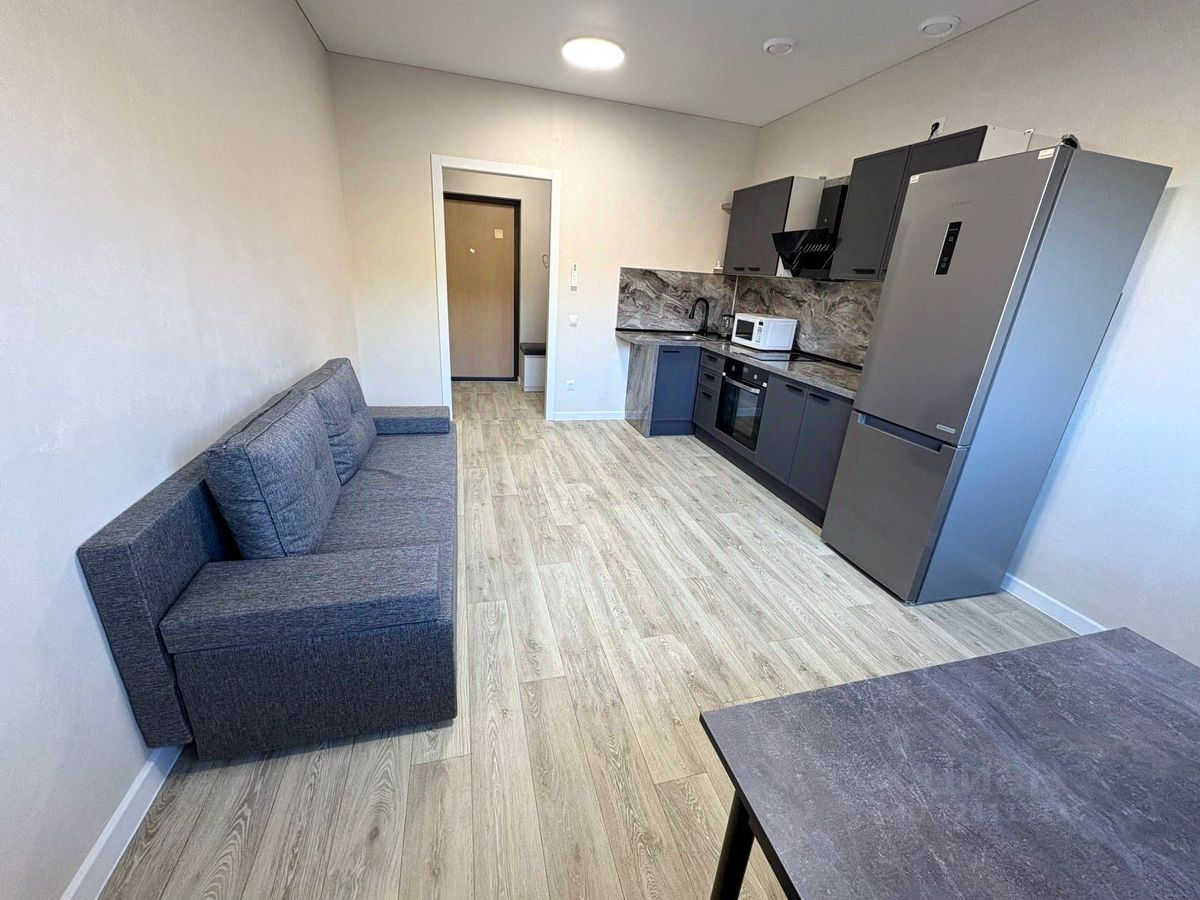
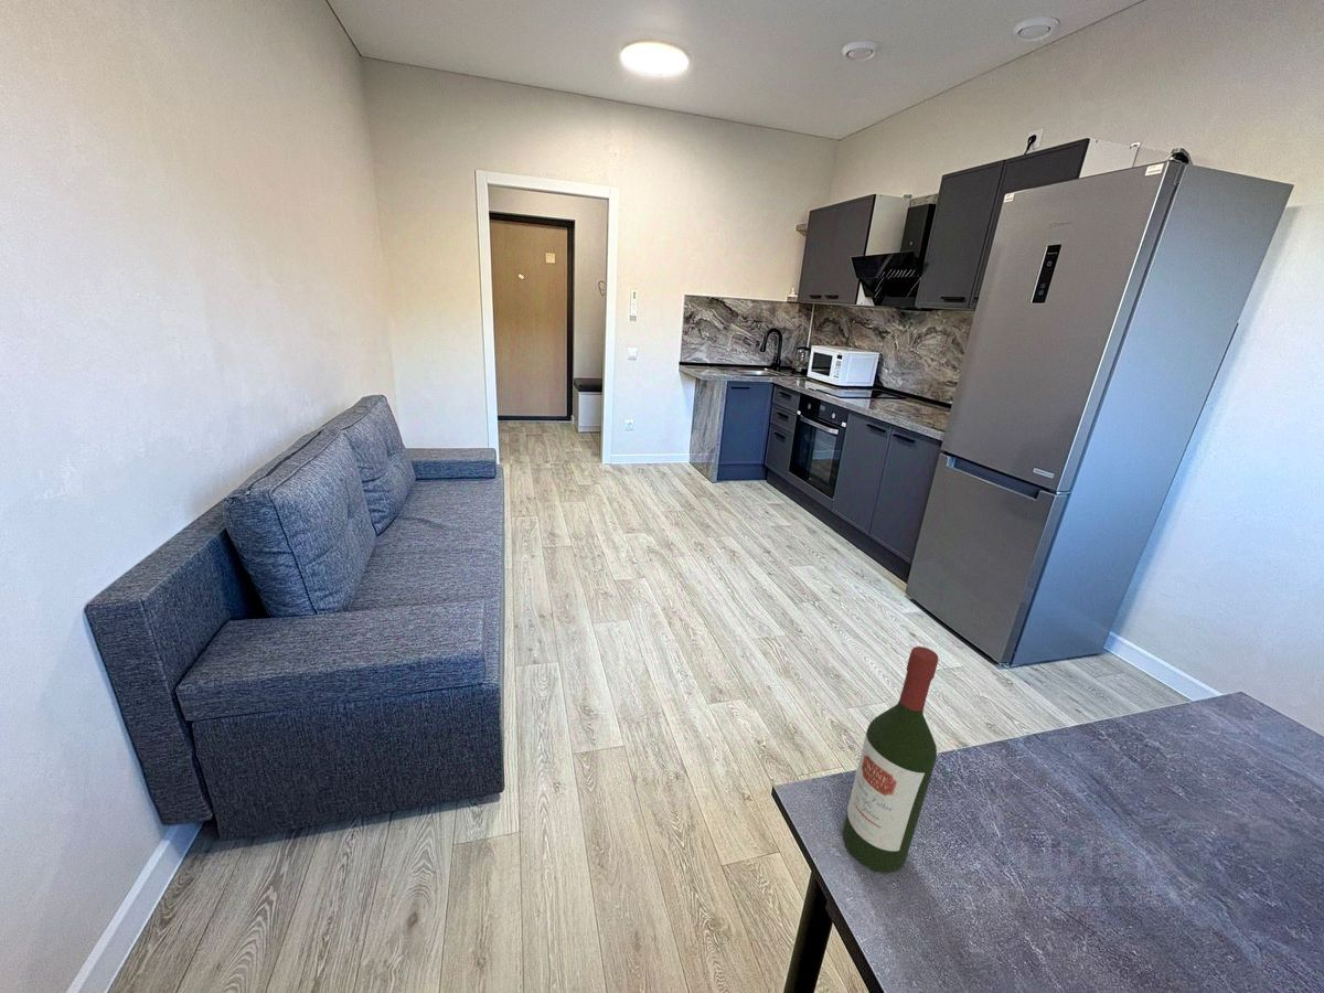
+ wine bottle [842,645,939,874]
